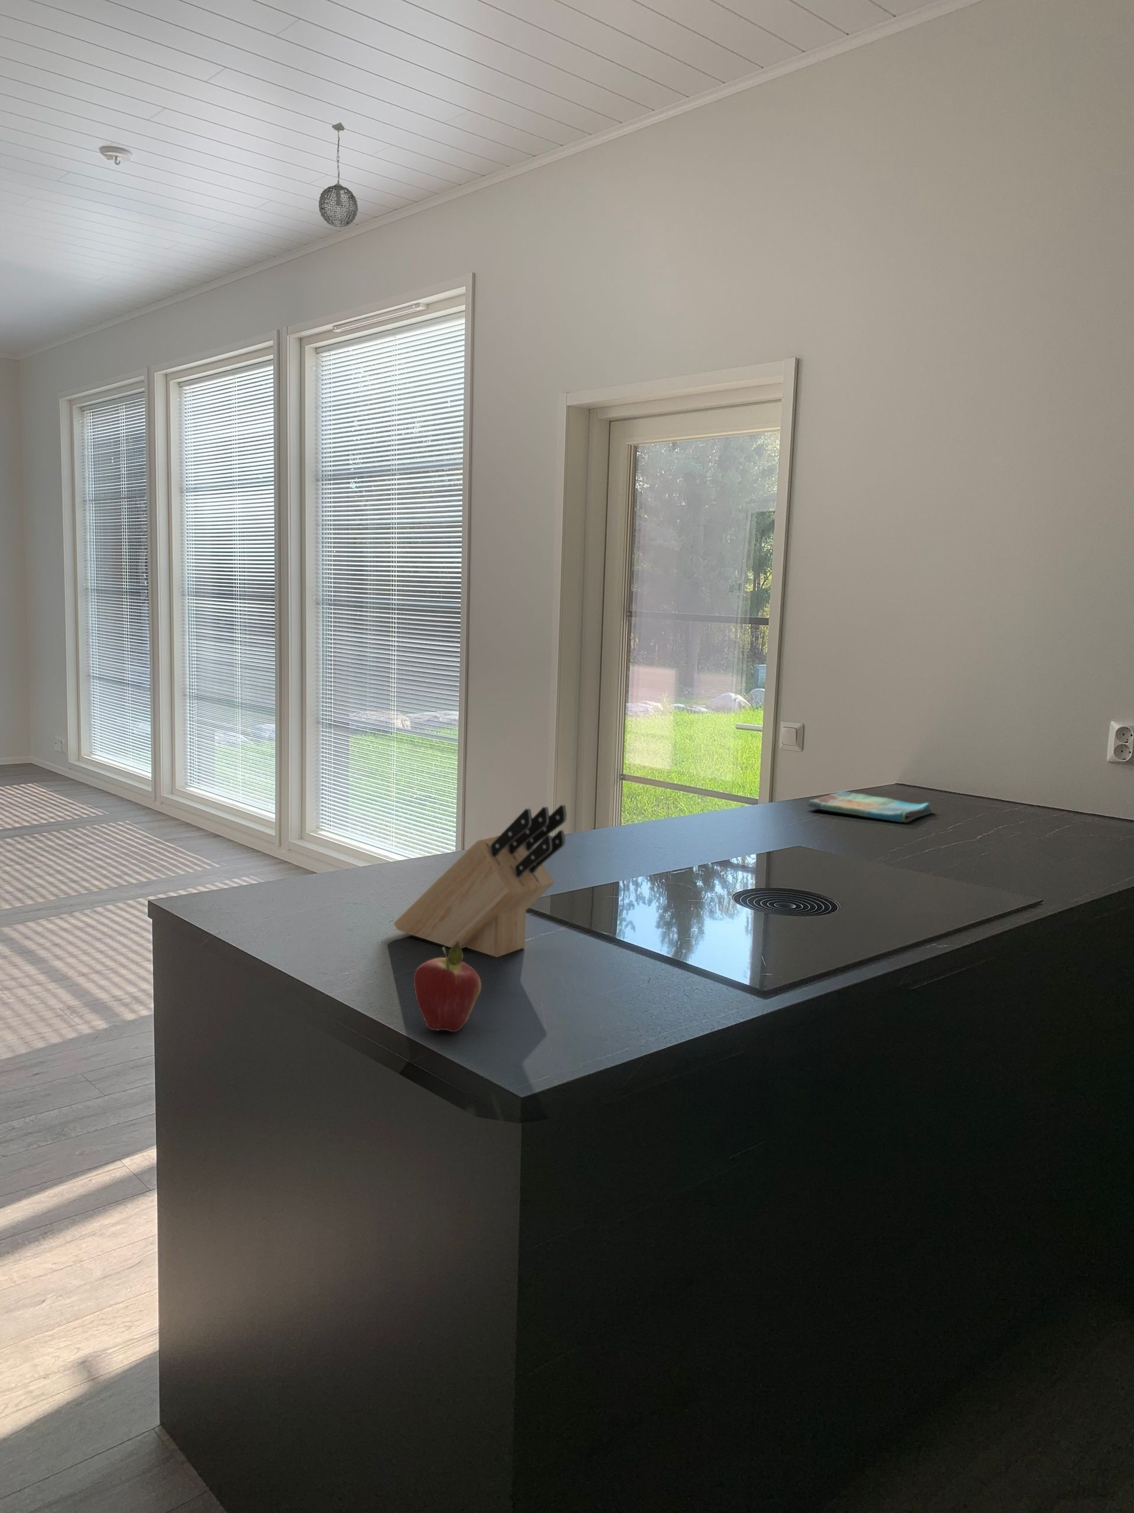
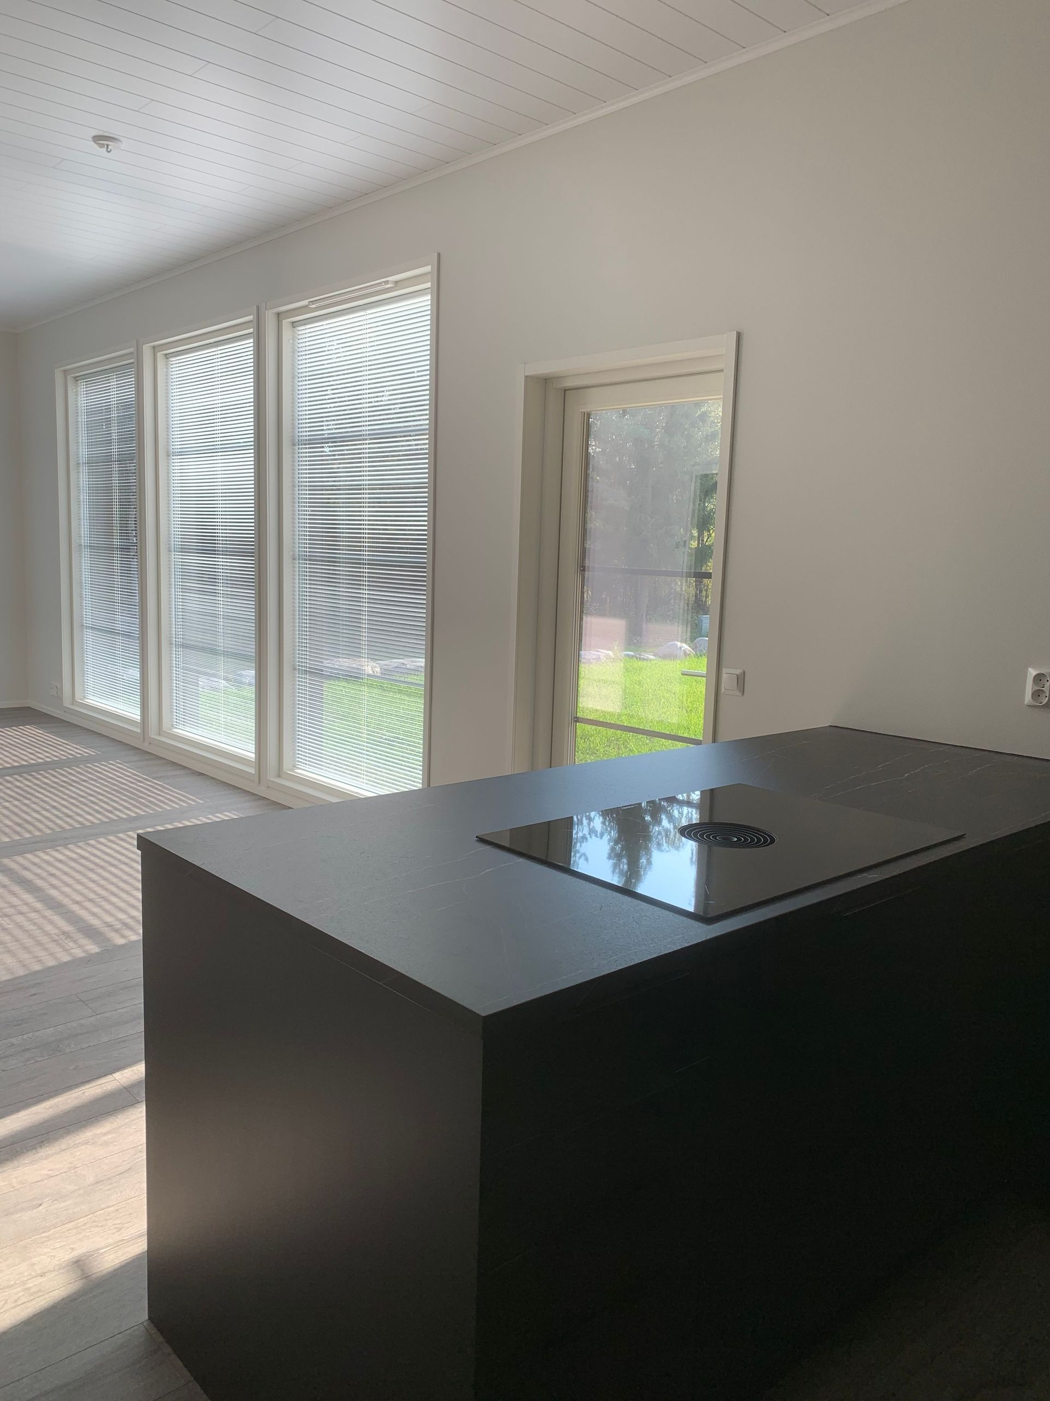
- knife block [393,804,567,958]
- fruit [413,941,482,1033]
- pendant light [318,122,359,228]
- dish towel [806,790,933,823]
